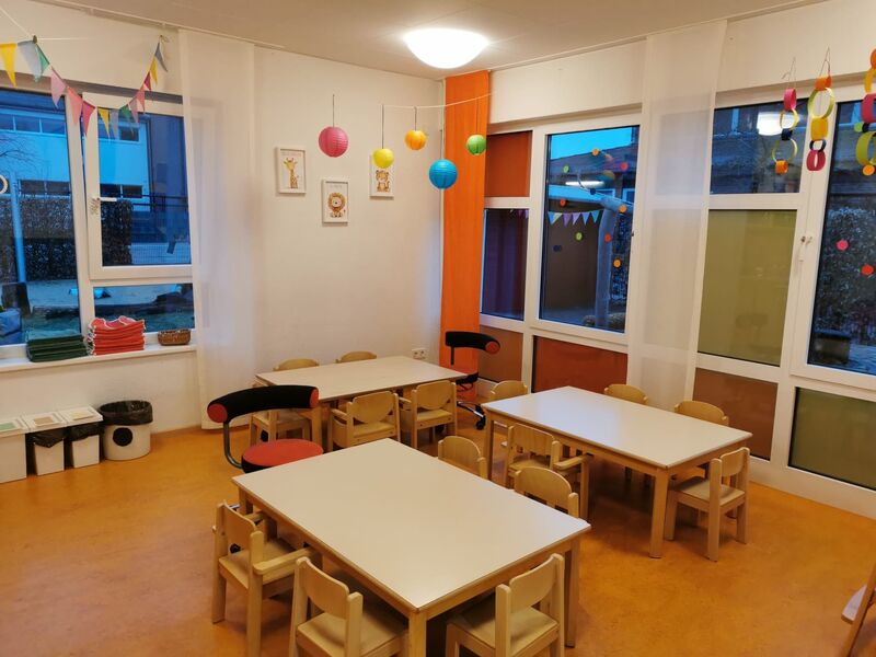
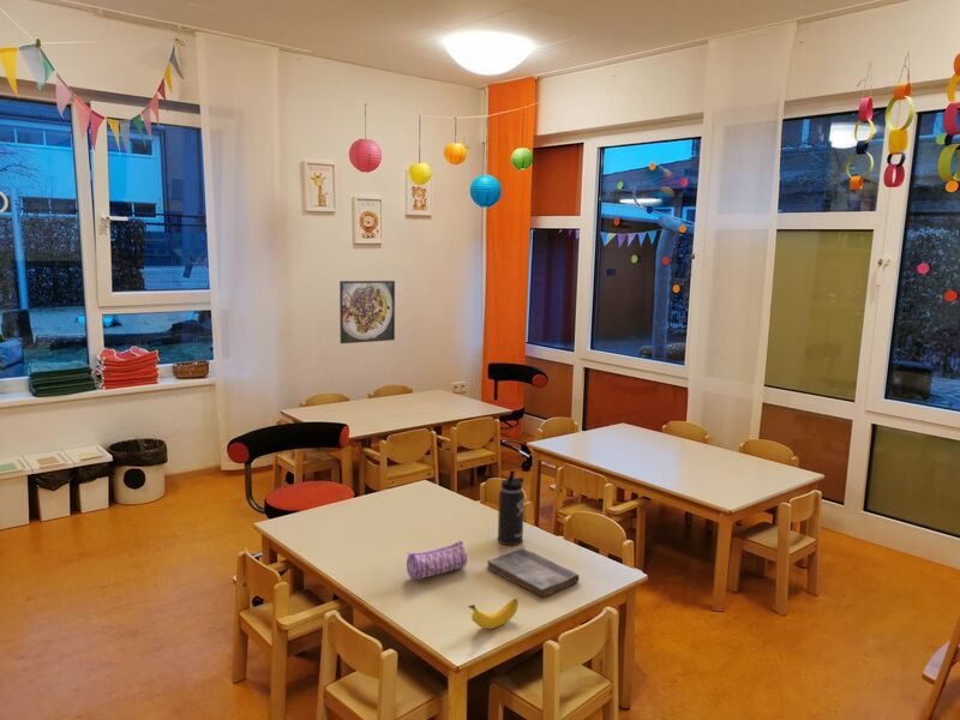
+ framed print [338,280,396,344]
+ thermos bottle [497,469,526,546]
+ banana [467,598,520,630]
+ pencil case [406,540,468,581]
+ book [486,547,580,598]
